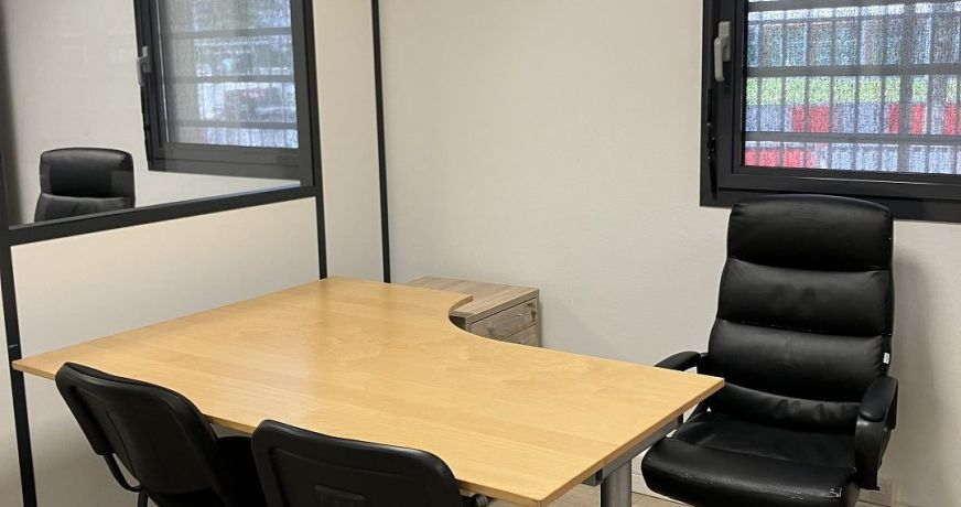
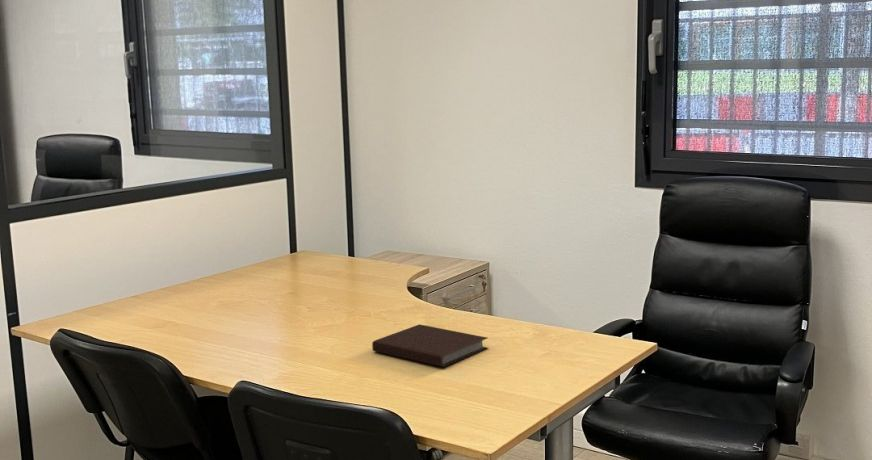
+ notebook [371,323,488,368]
